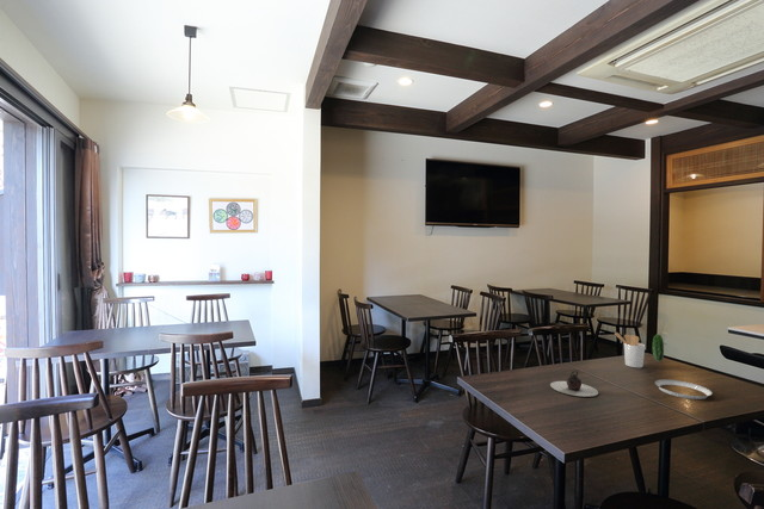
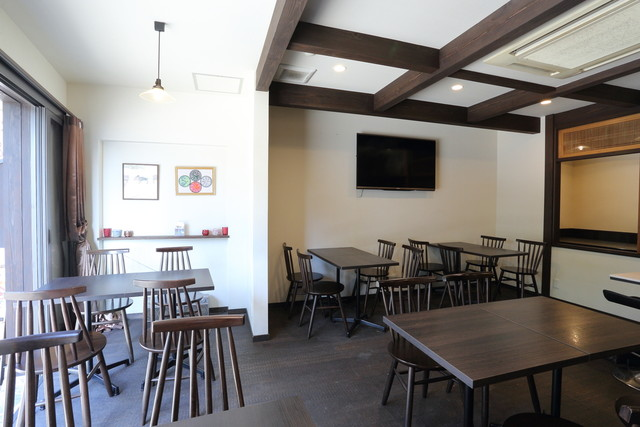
- utensil holder [614,331,646,368]
- teapot [549,370,599,398]
- plate [652,333,713,401]
